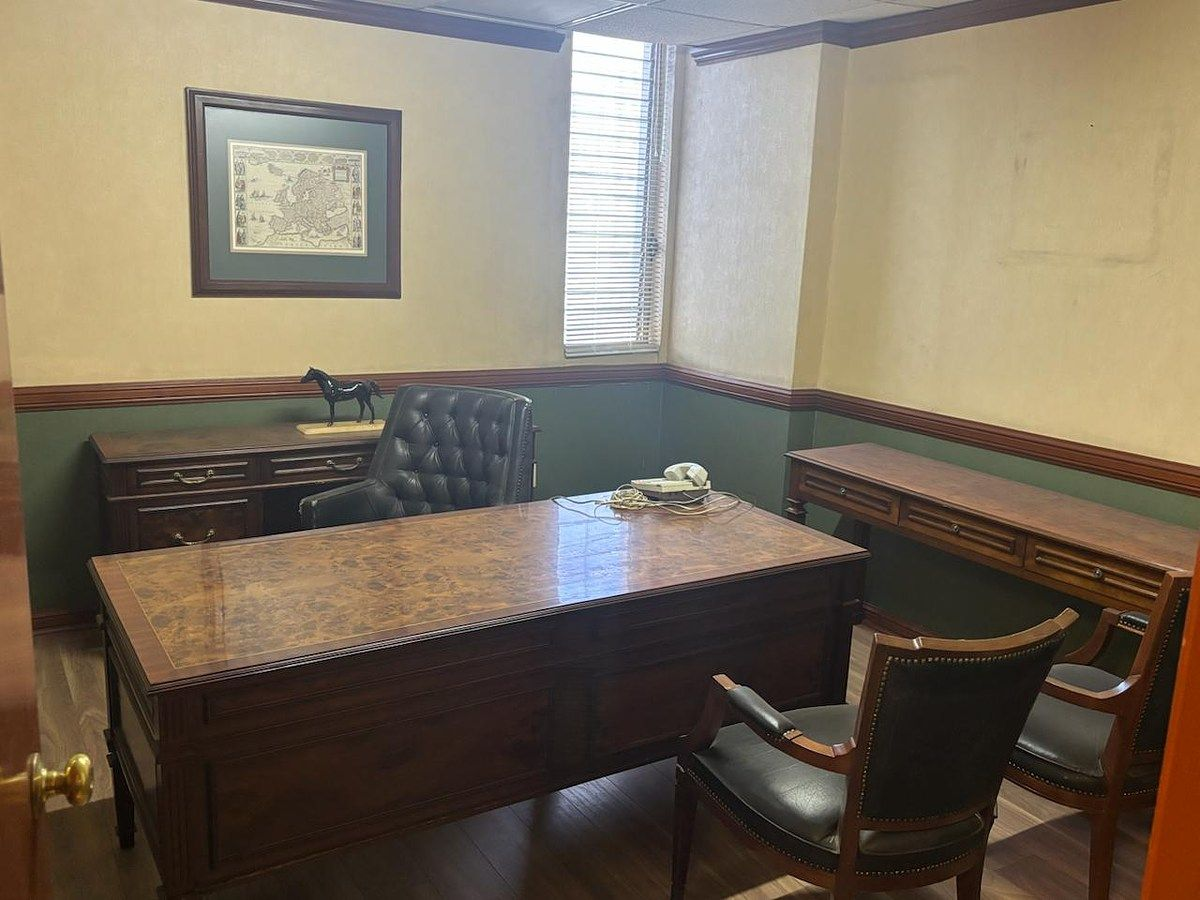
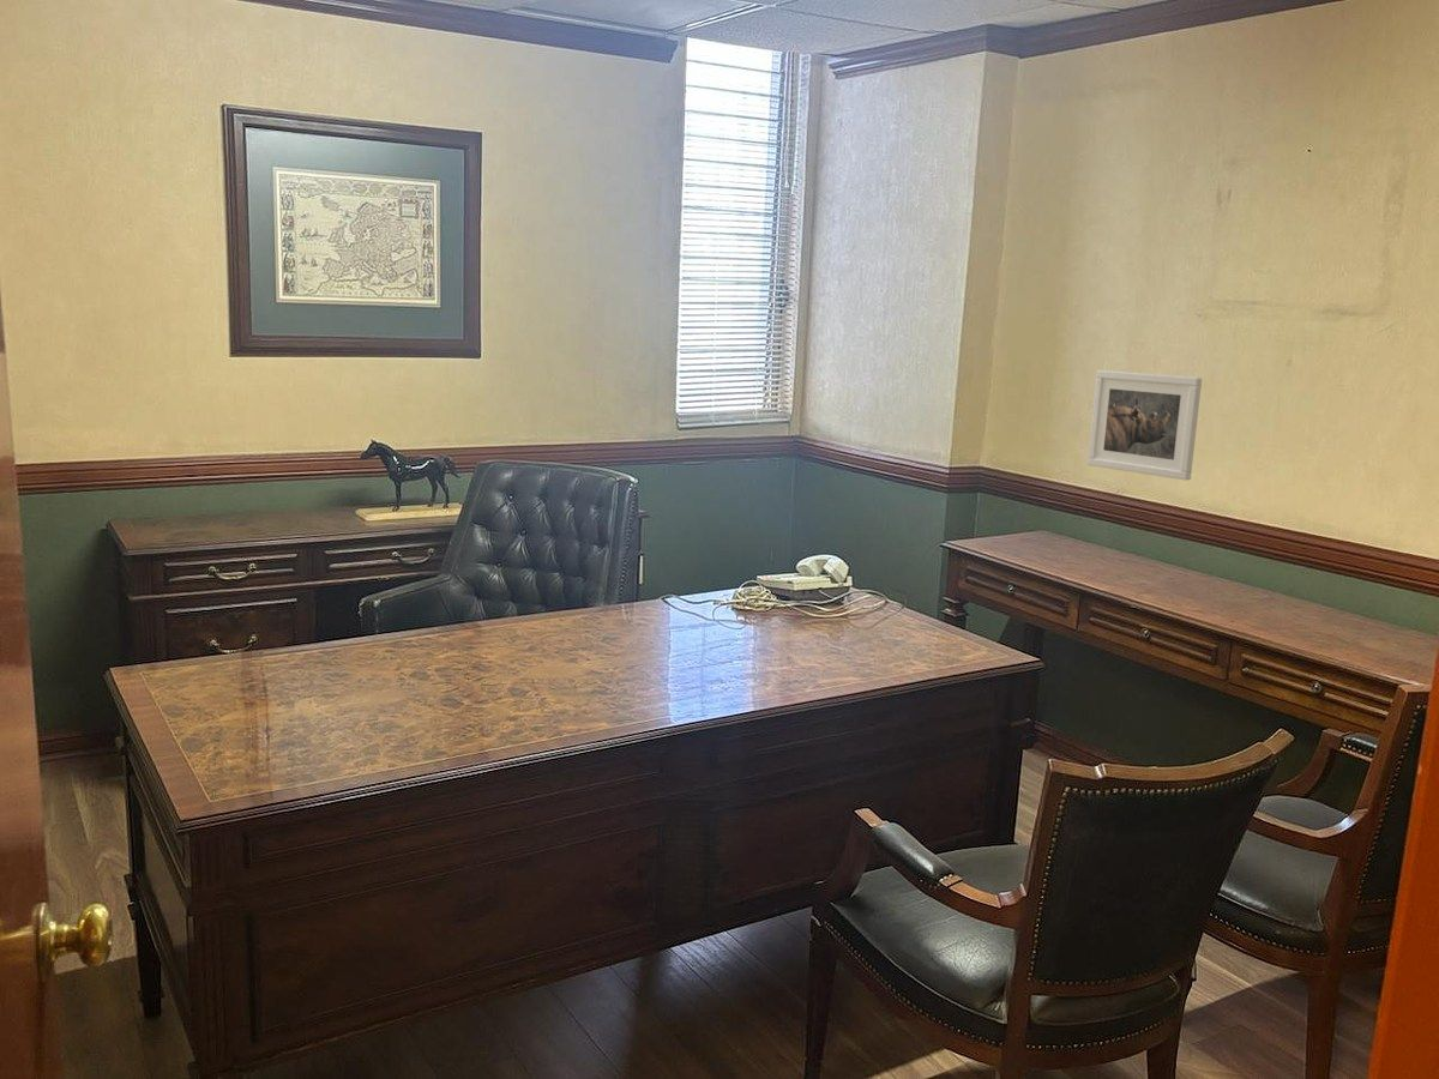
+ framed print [1086,369,1203,481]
